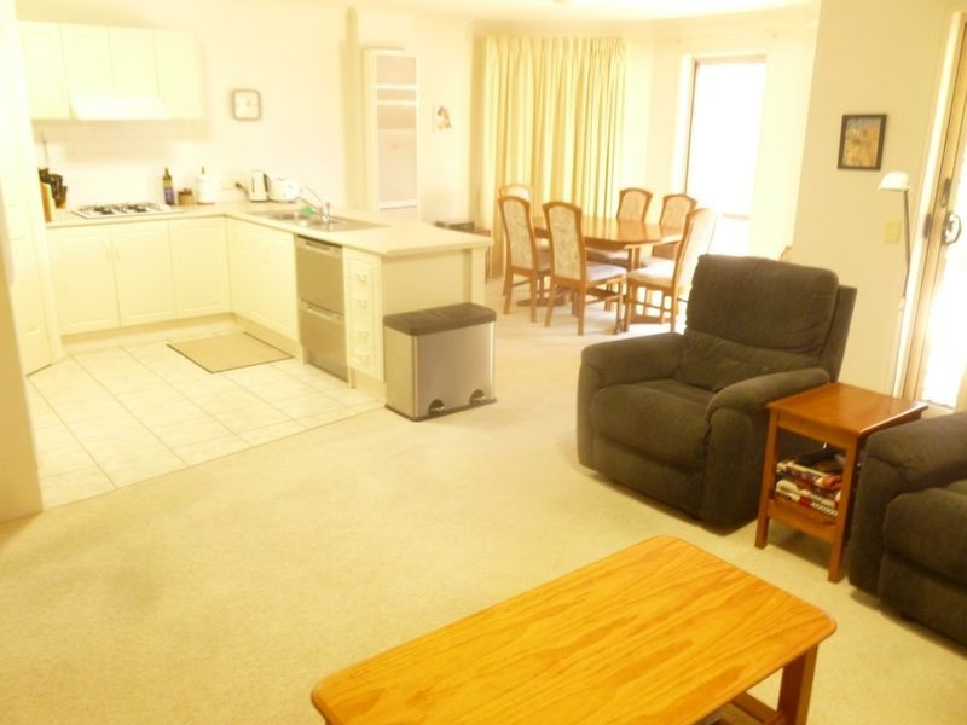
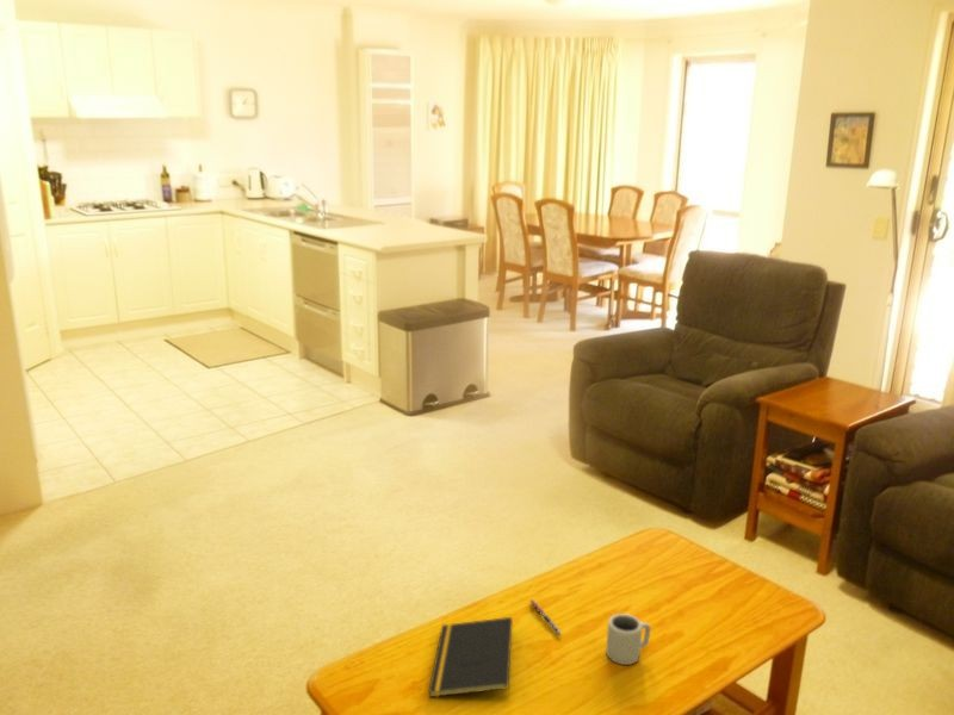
+ cup [605,613,652,666]
+ notepad [428,616,514,698]
+ pen [529,598,563,636]
